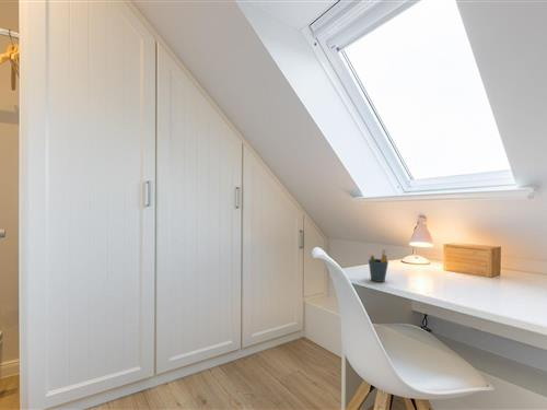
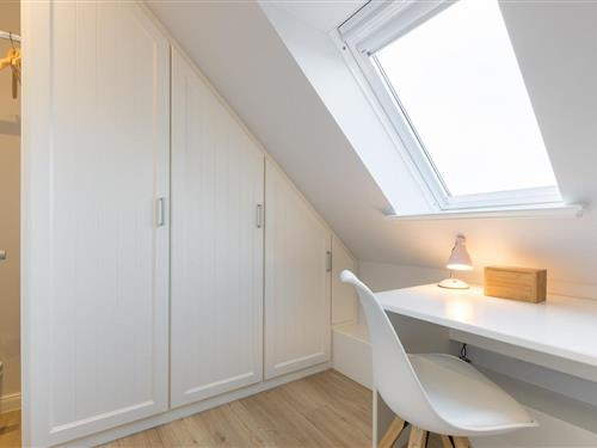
- pen holder [368,248,389,283]
